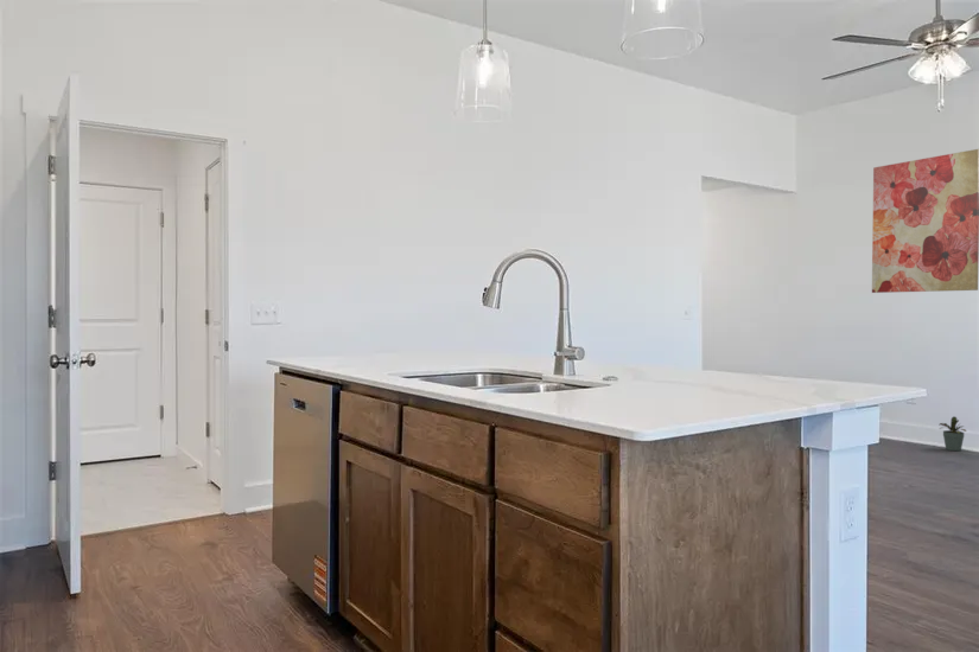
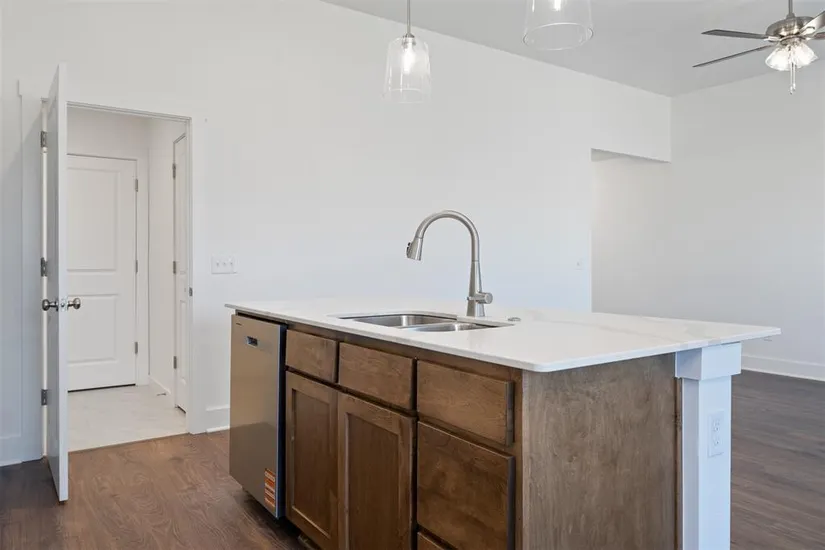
- wall art [871,148,979,294]
- potted plant [937,415,967,452]
